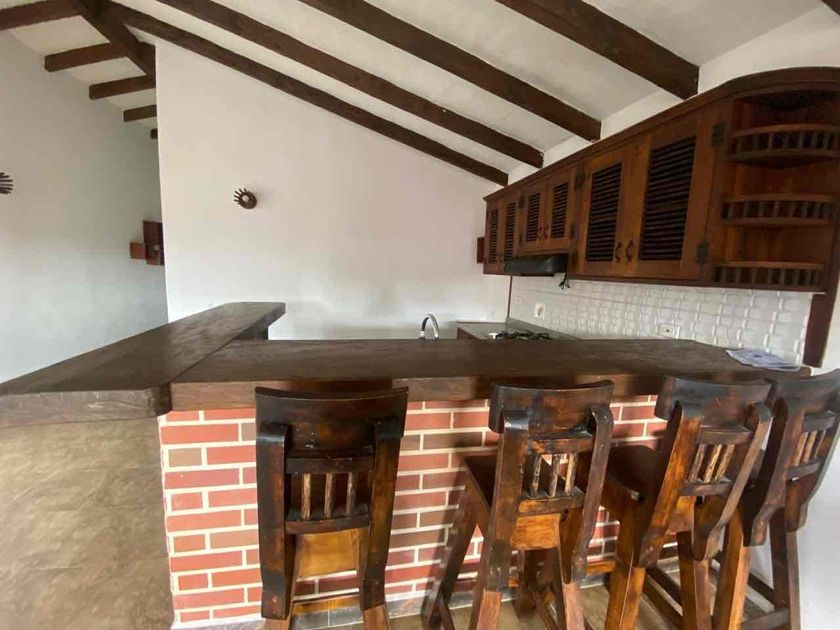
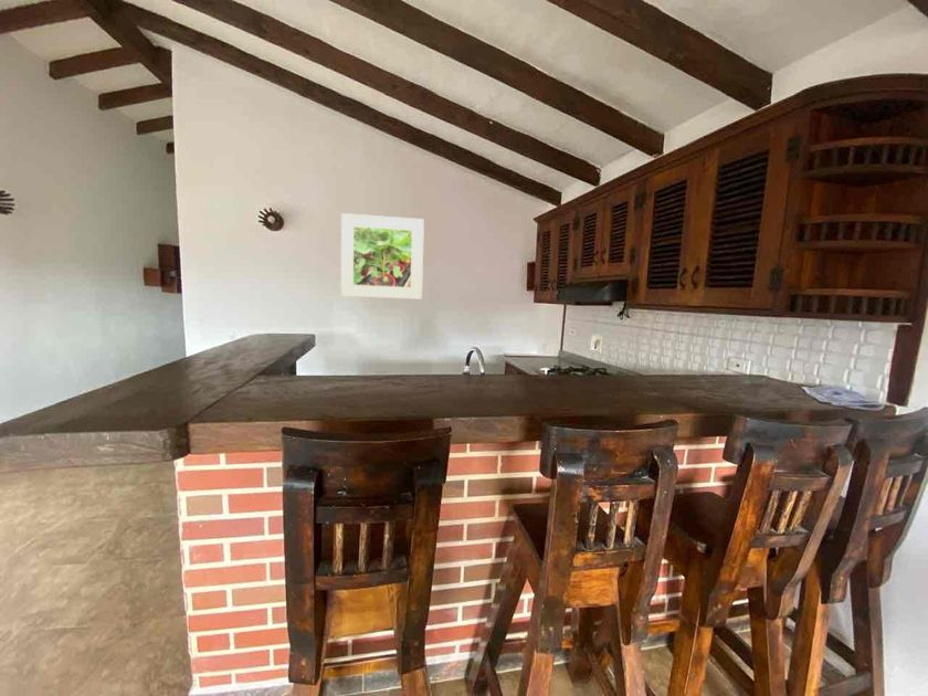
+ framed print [340,212,425,300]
